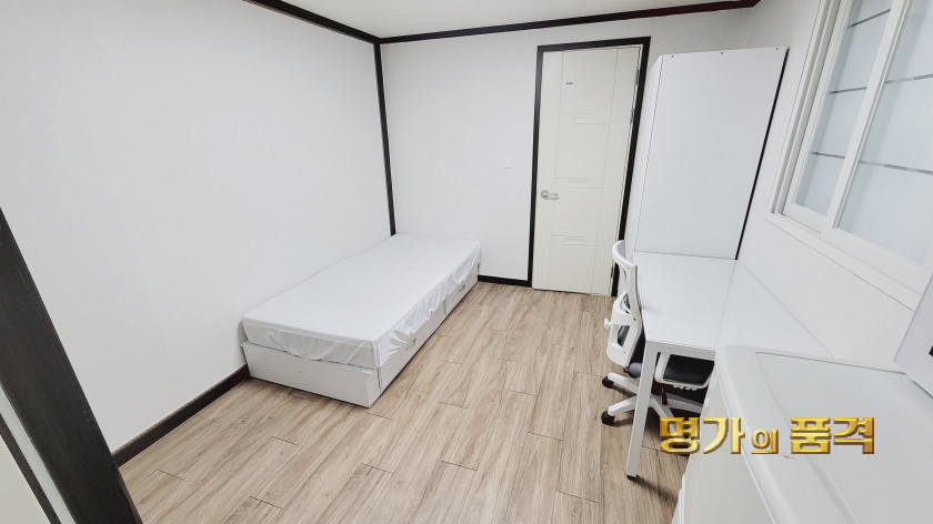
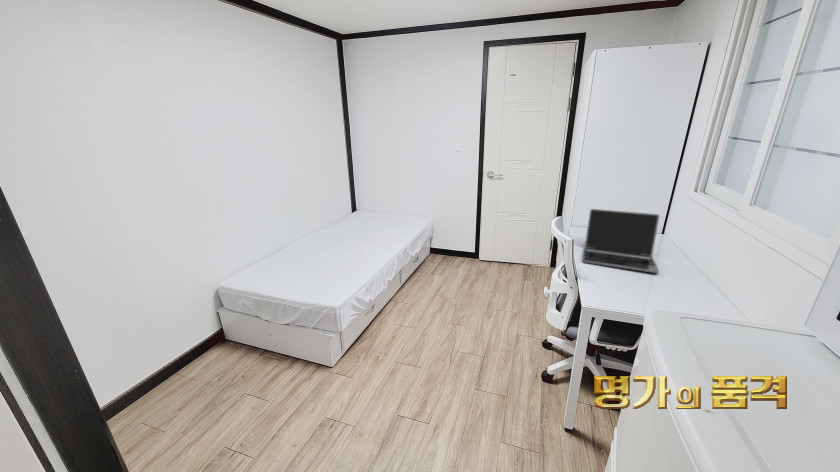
+ laptop [582,208,660,274]
